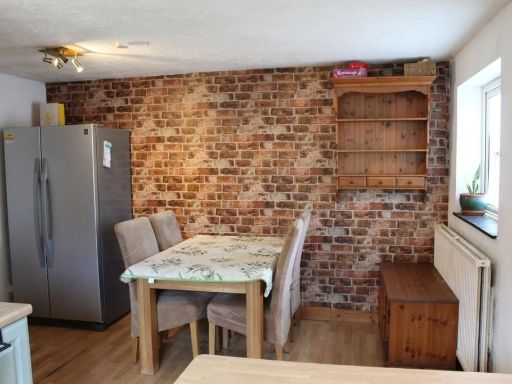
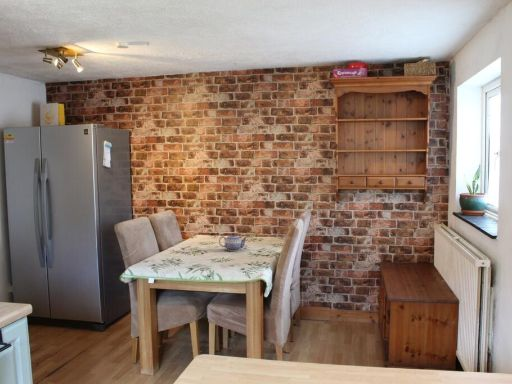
+ teapot [218,232,248,252]
